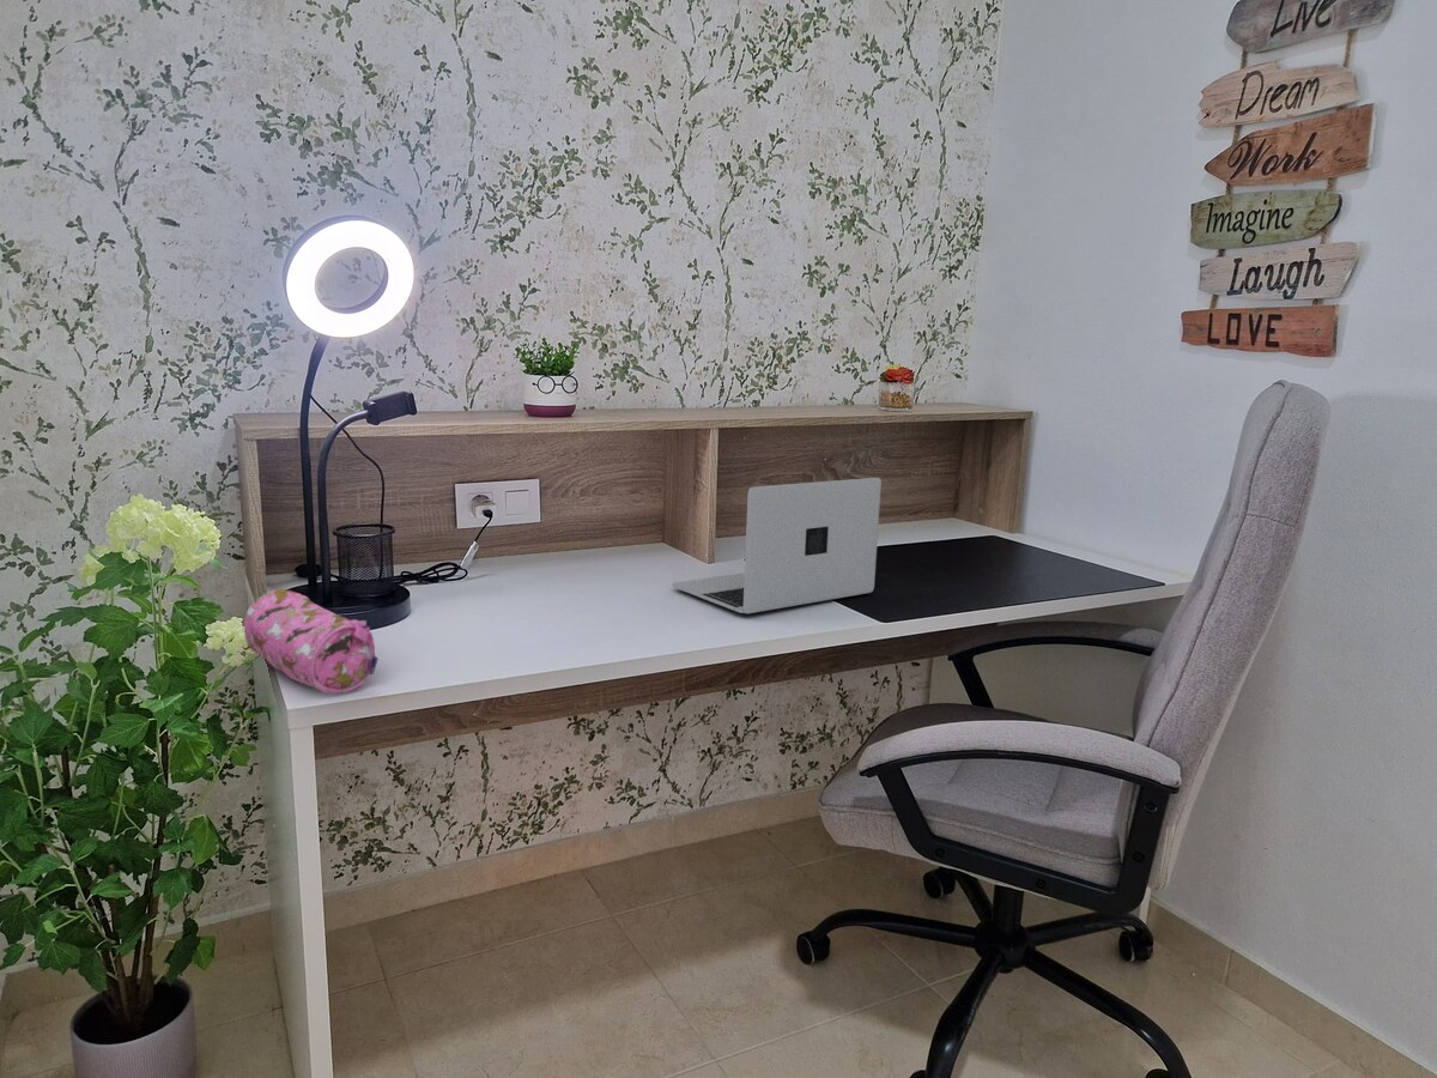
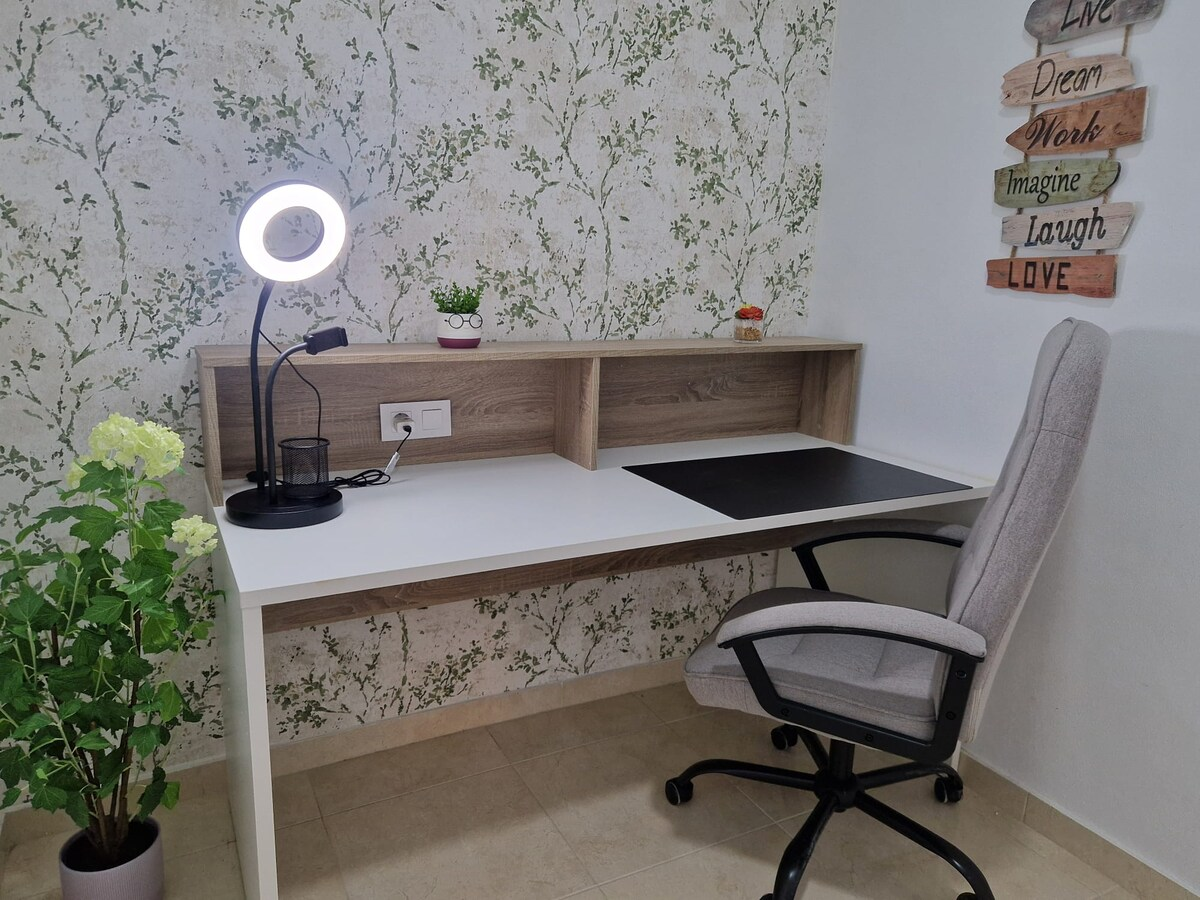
- pencil case [243,588,378,695]
- laptop [672,477,883,614]
